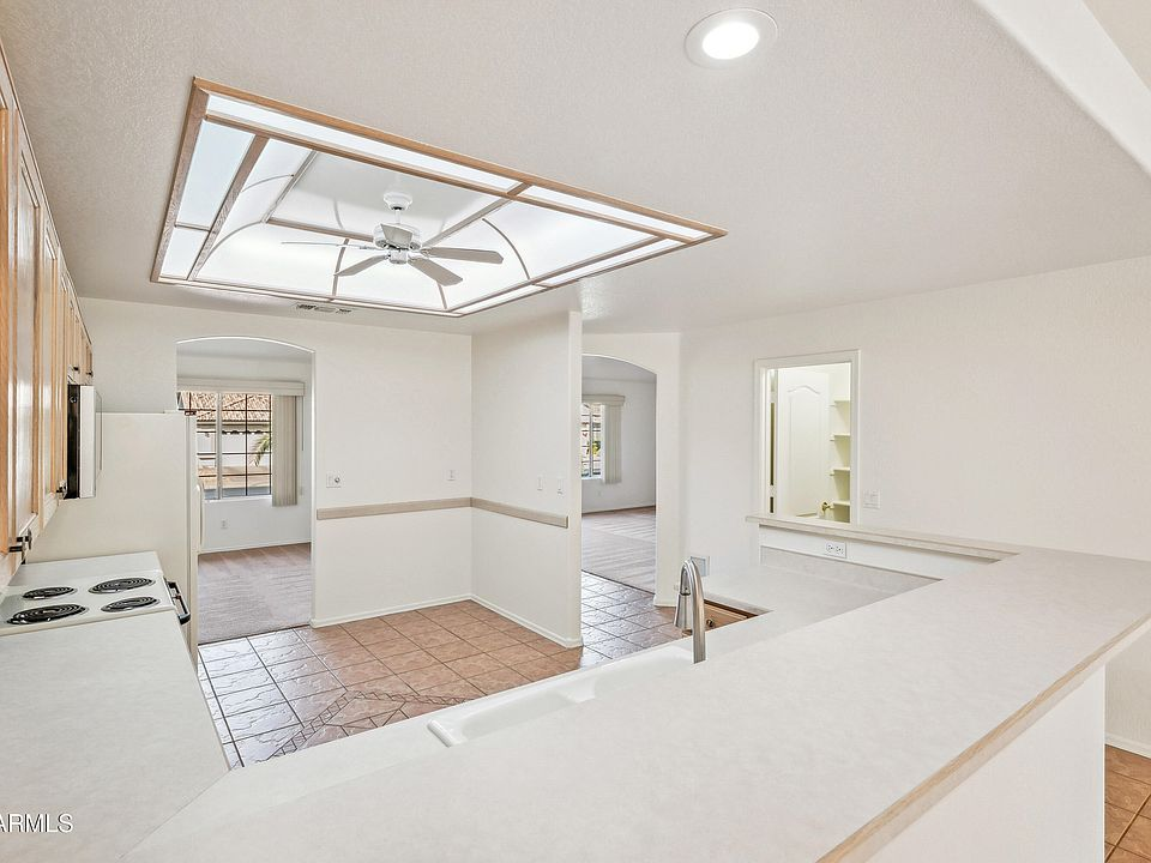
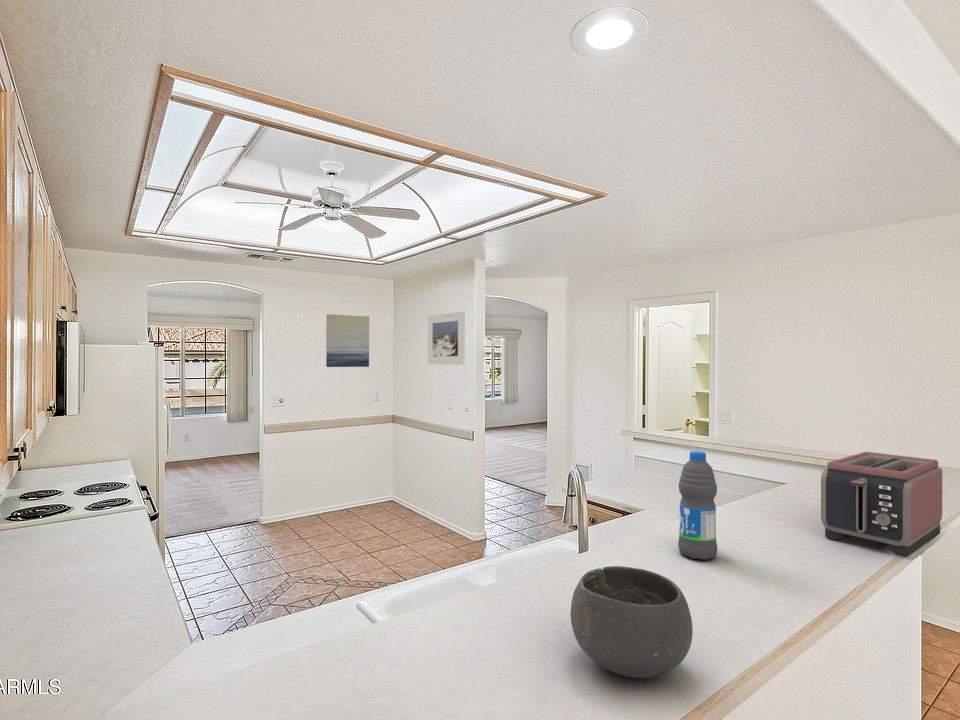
+ toaster [820,451,943,558]
+ wall art [325,313,370,368]
+ bowl [569,565,694,679]
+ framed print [427,311,466,366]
+ water bottle [677,450,718,561]
